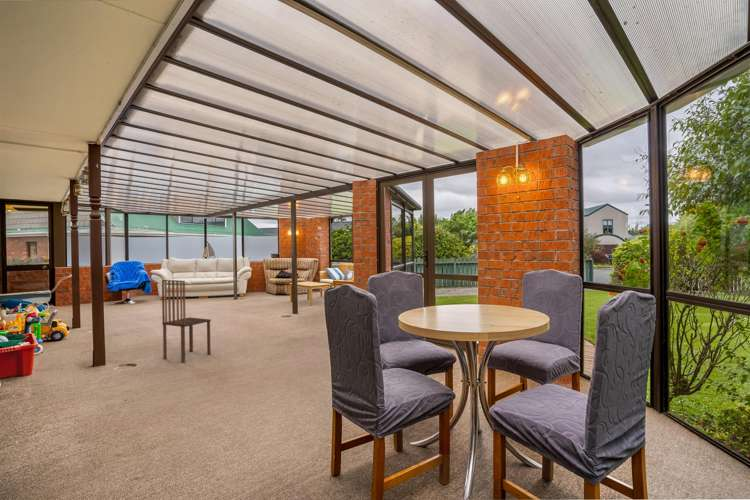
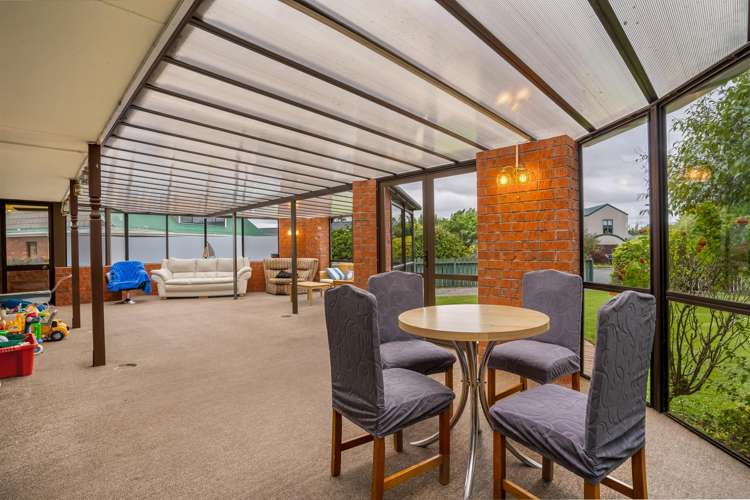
- dining chair [161,279,212,364]
